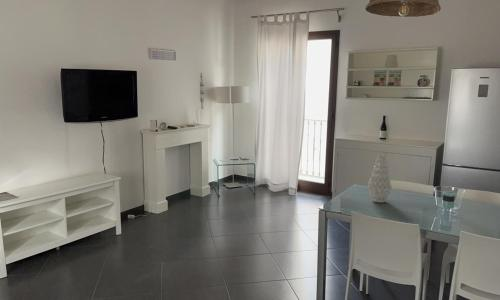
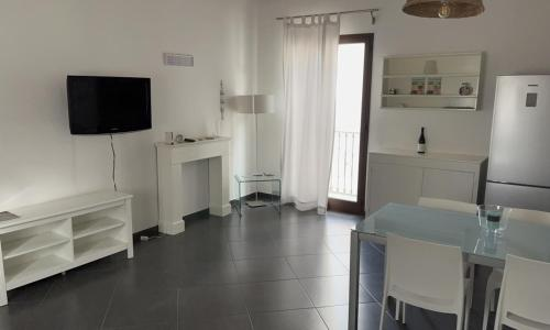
- vase [367,155,393,204]
